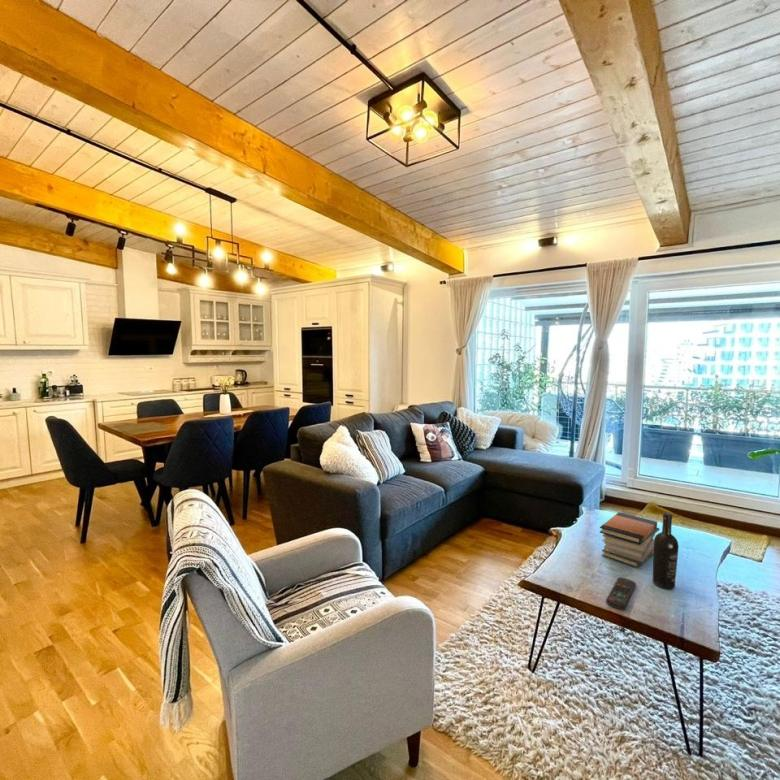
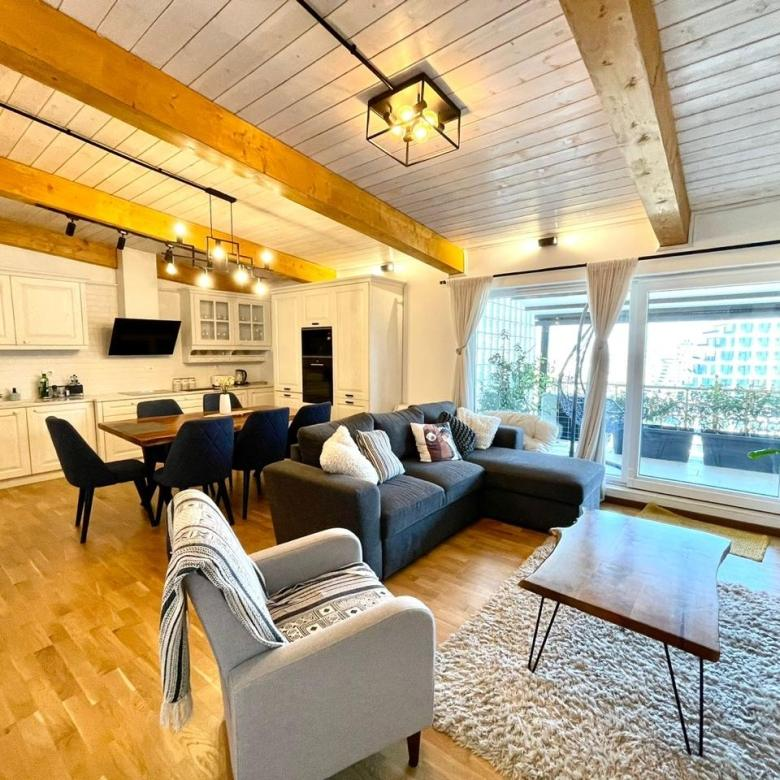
- wine bottle [652,512,680,590]
- book stack [598,511,660,569]
- remote control [605,577,637,610]
